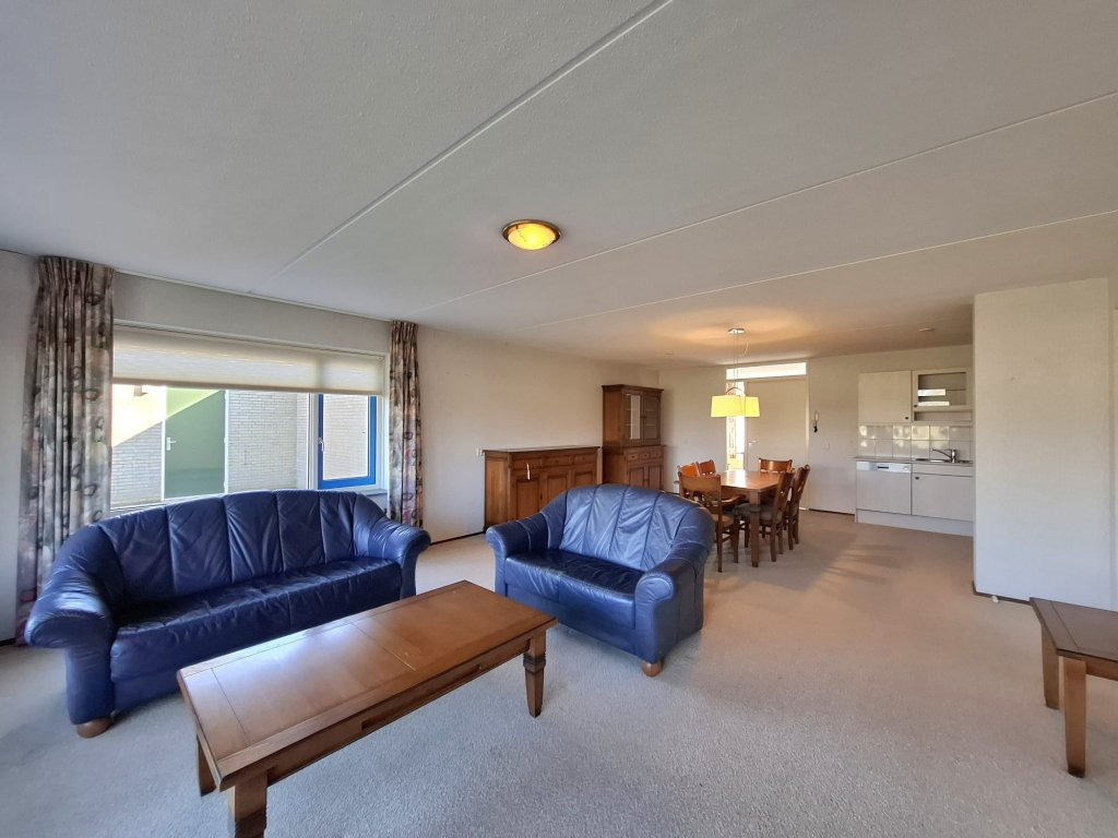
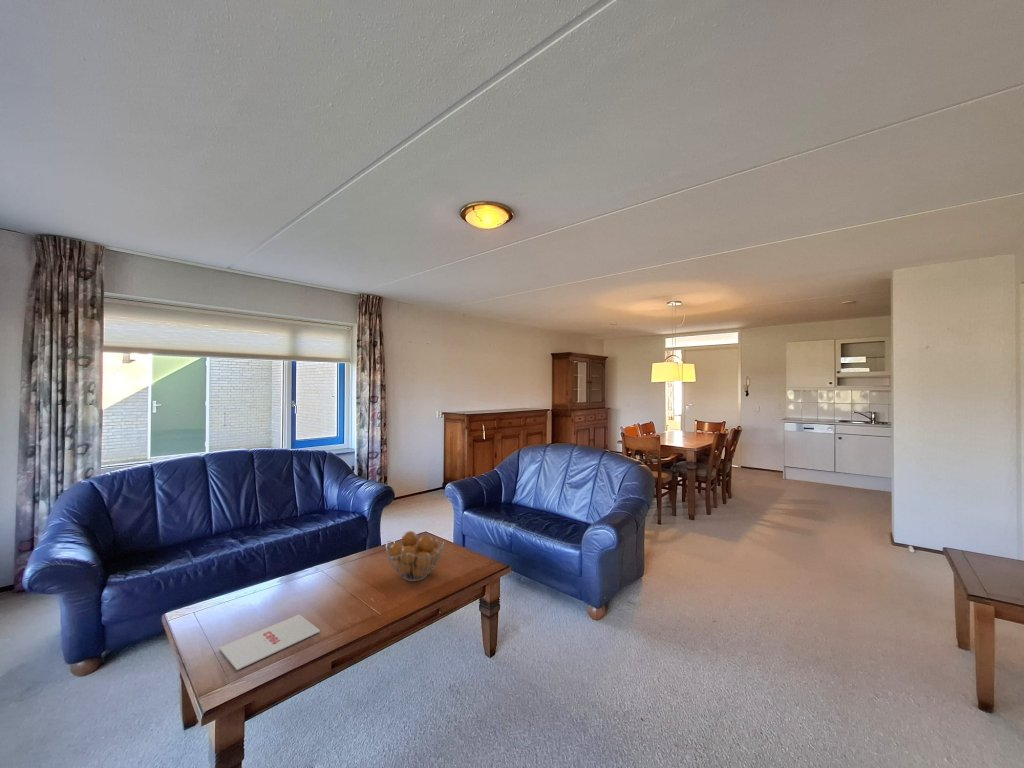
+ fruit basket [385,530,445,582]
+ magazine [218,614,321,671]
